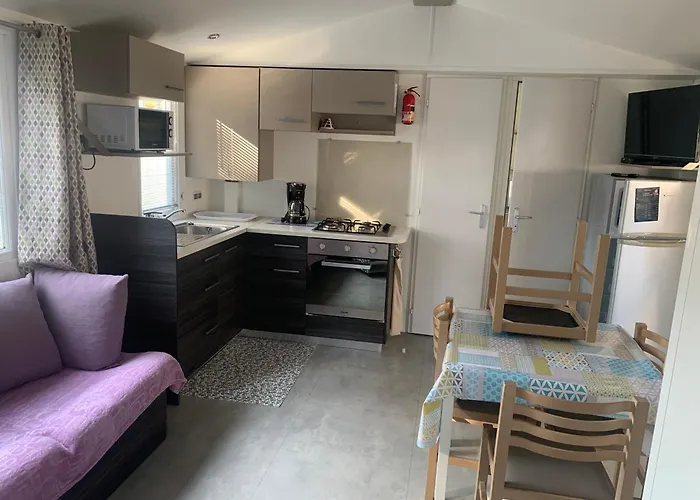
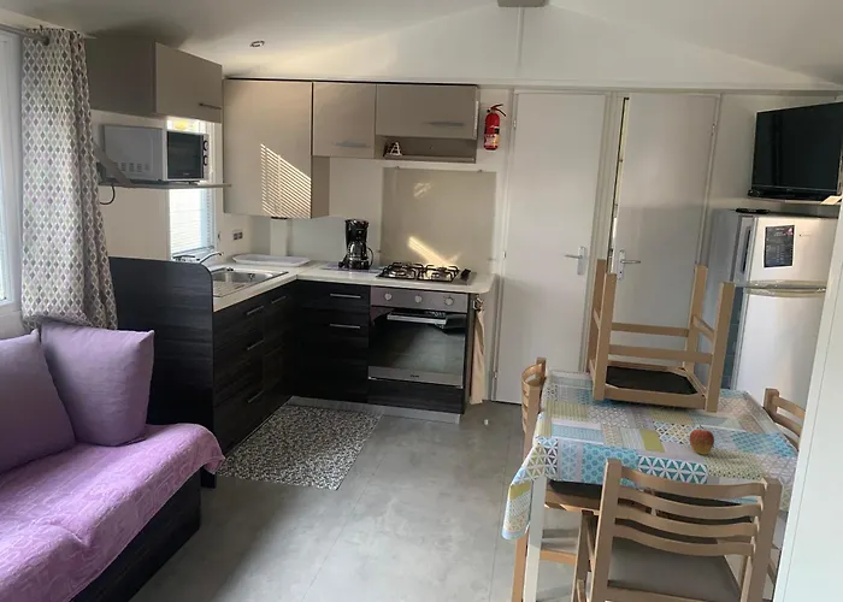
+ fruit [689,424,715,455]
